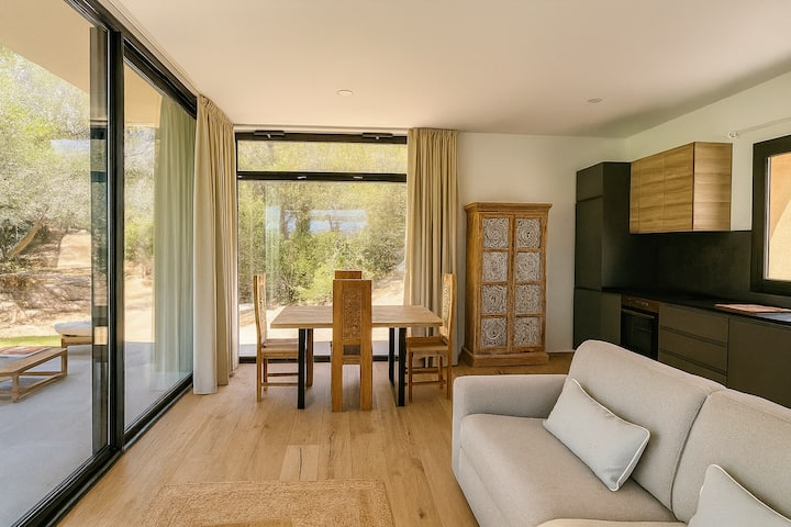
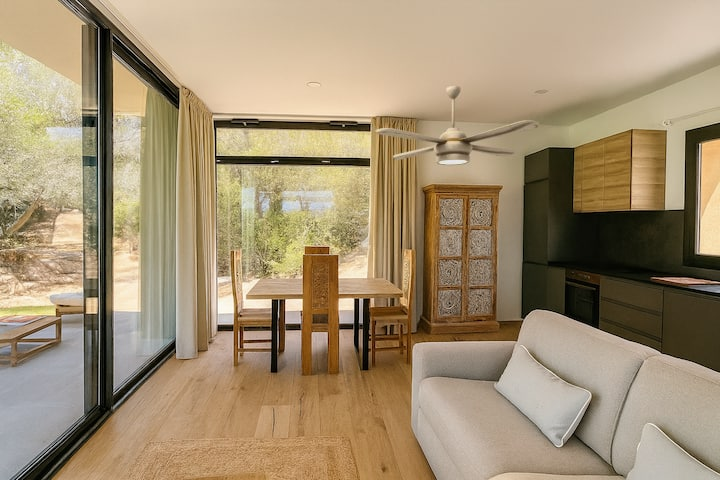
+ ceiling fan [375,85,540,166]
